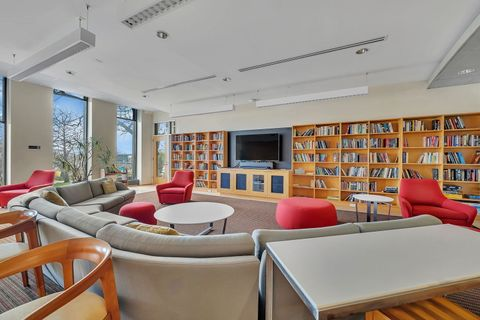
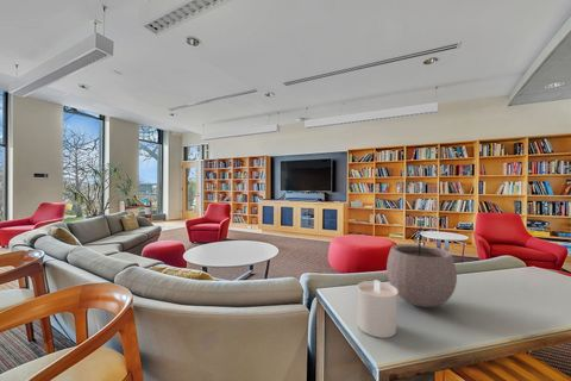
+ candle [356,279,399,339]
+ plant pot [385,225,458,308]
